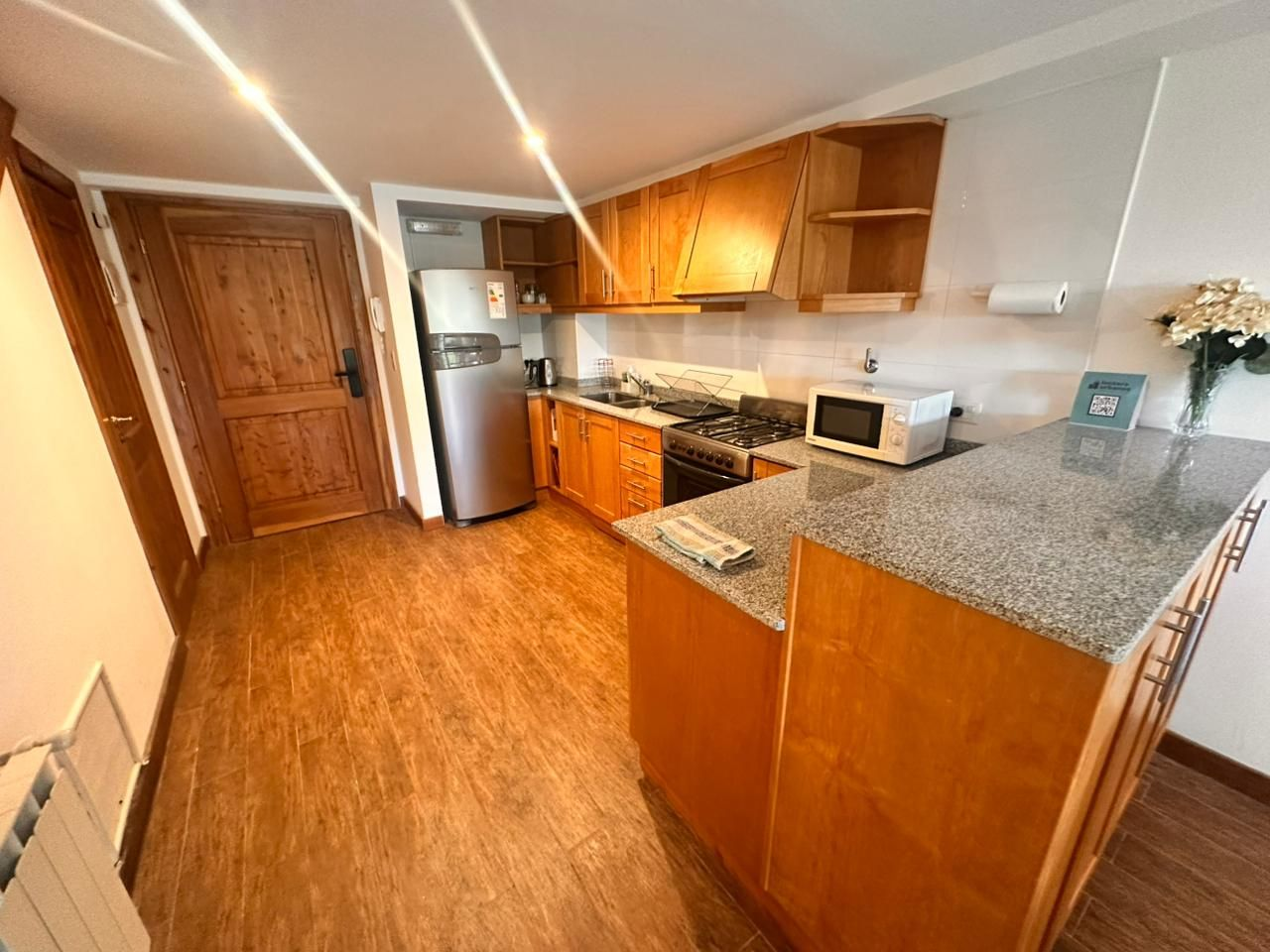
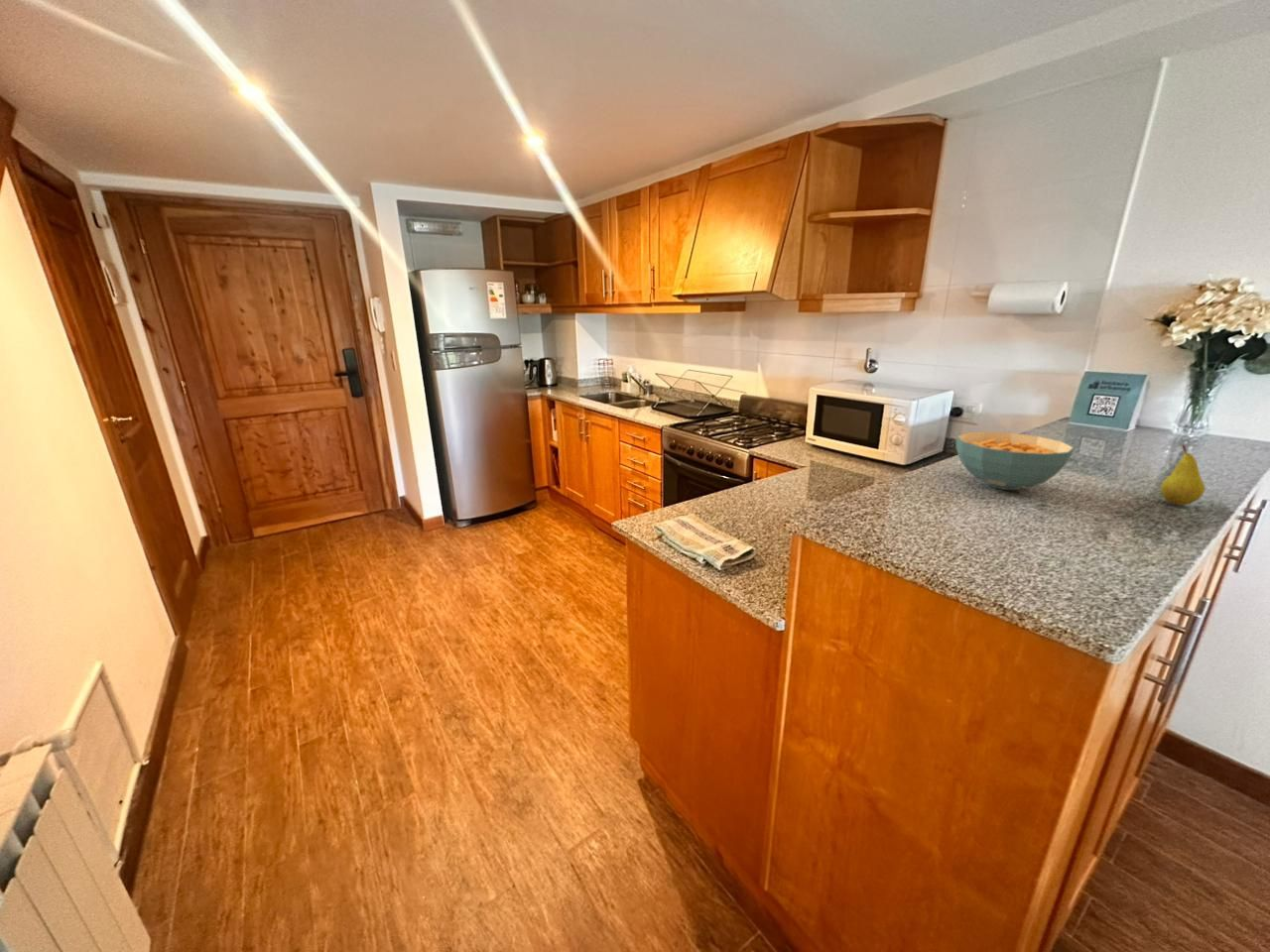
+ cereal bowl [955,430,1076,491]
+ fruit [1160,444,1206,506]
